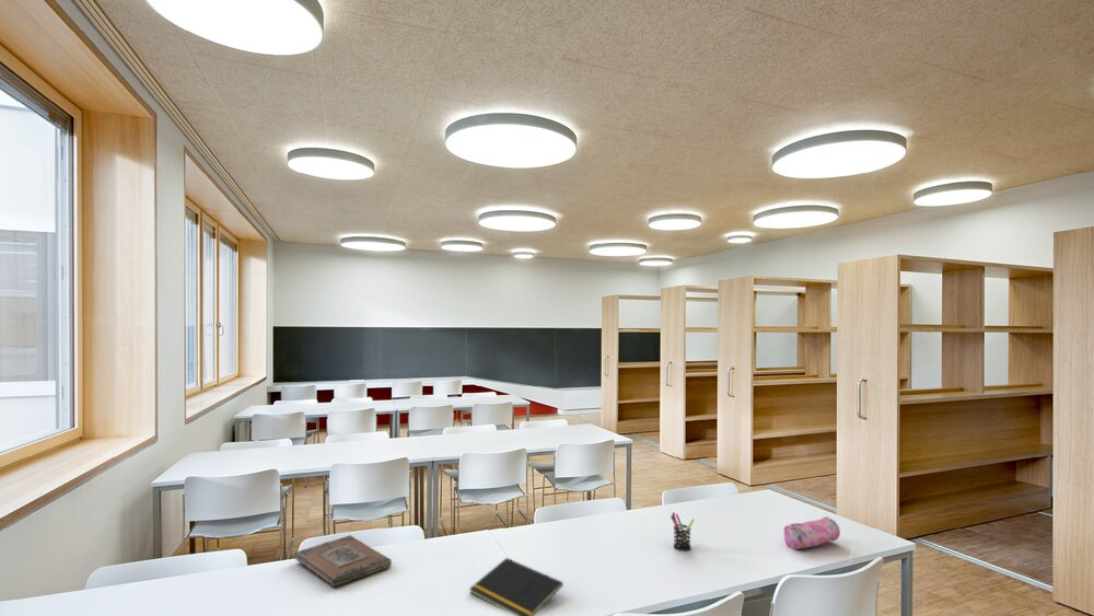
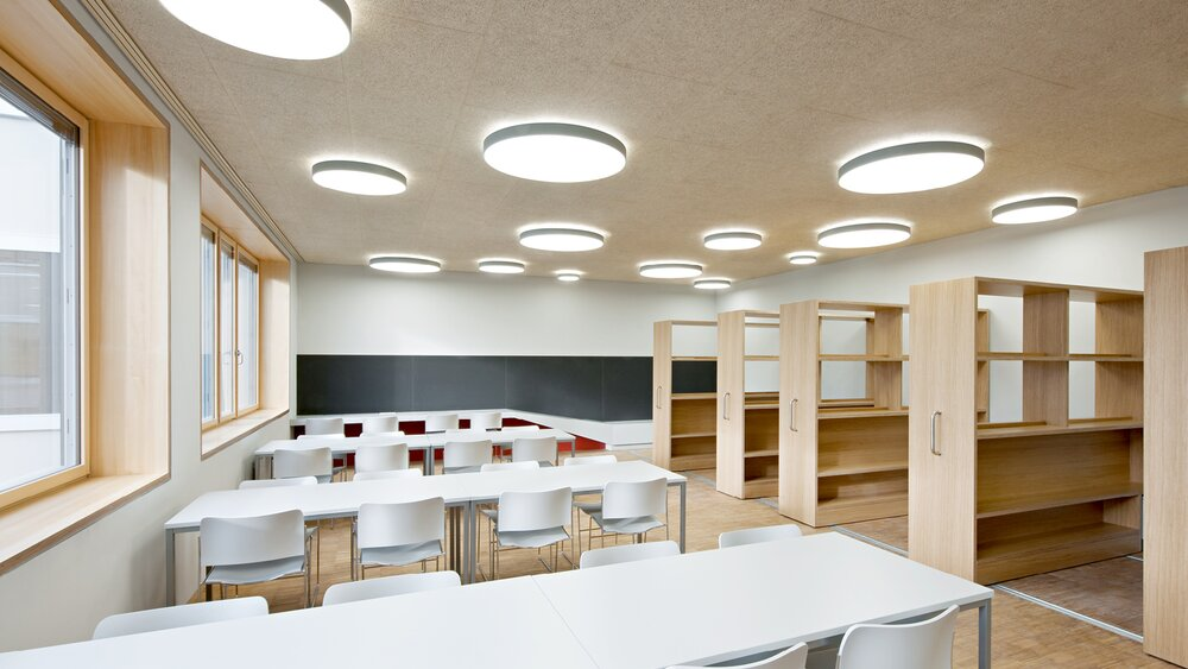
- pencil case [783,515,841,550]
- book [294,534,393,588]
- pen holder [670,511,695,553]
- notepad [468,557,565,616]
